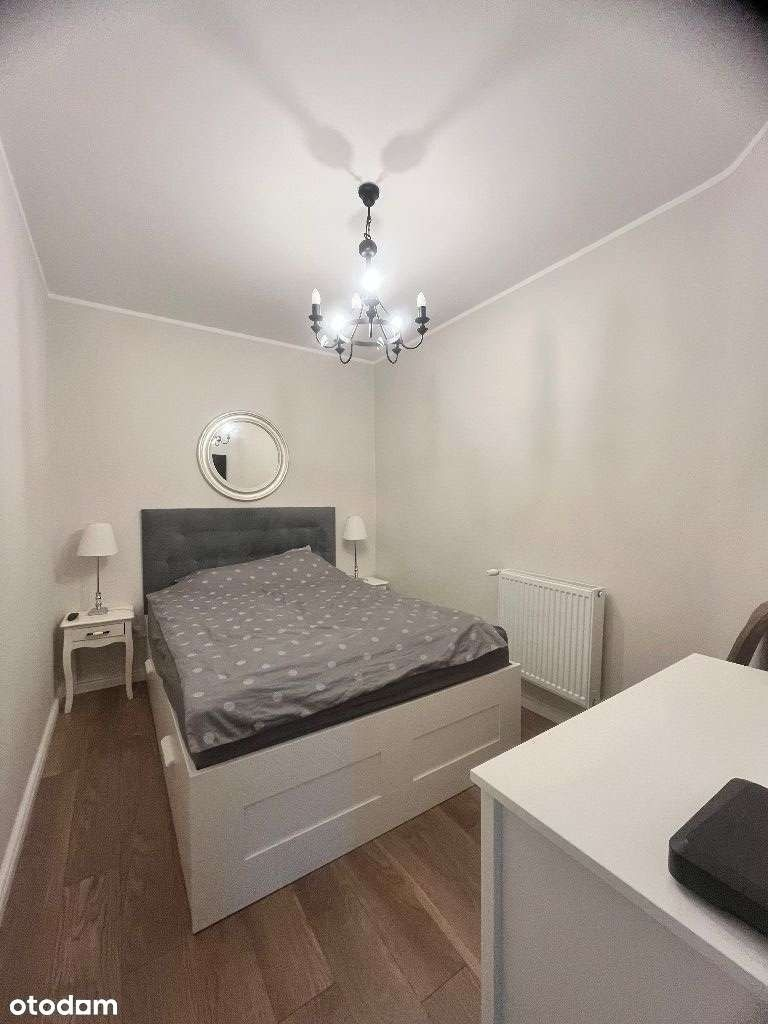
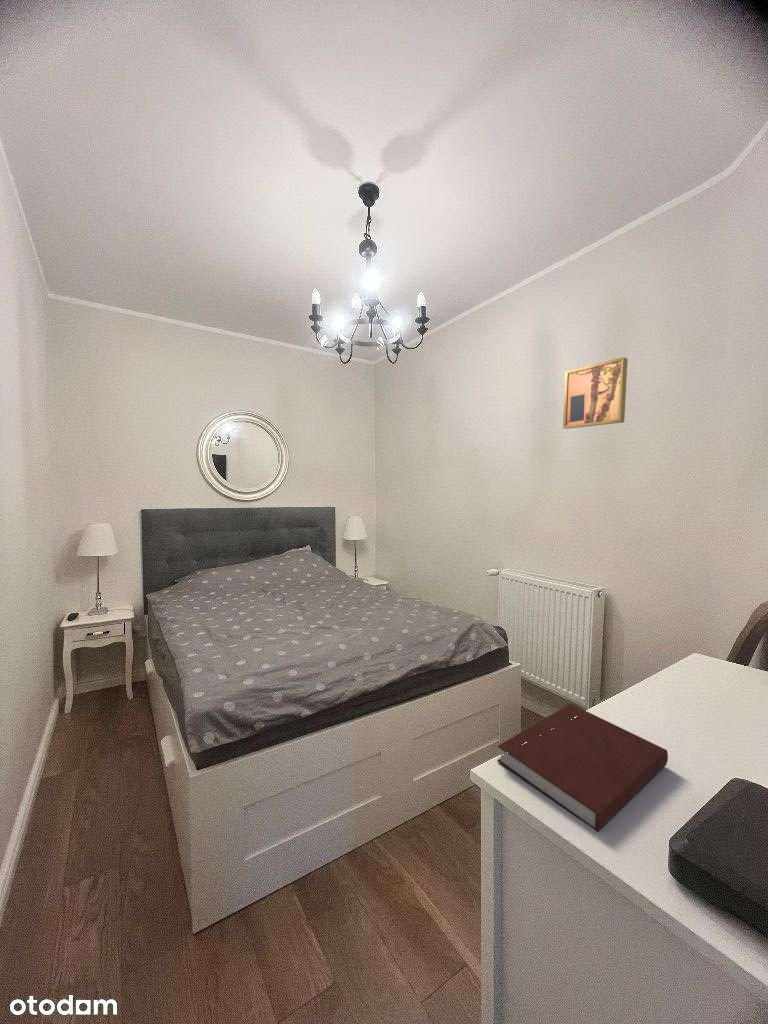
+ notebook [496,703,669,833]
+ wall art [562,356,629,430]
